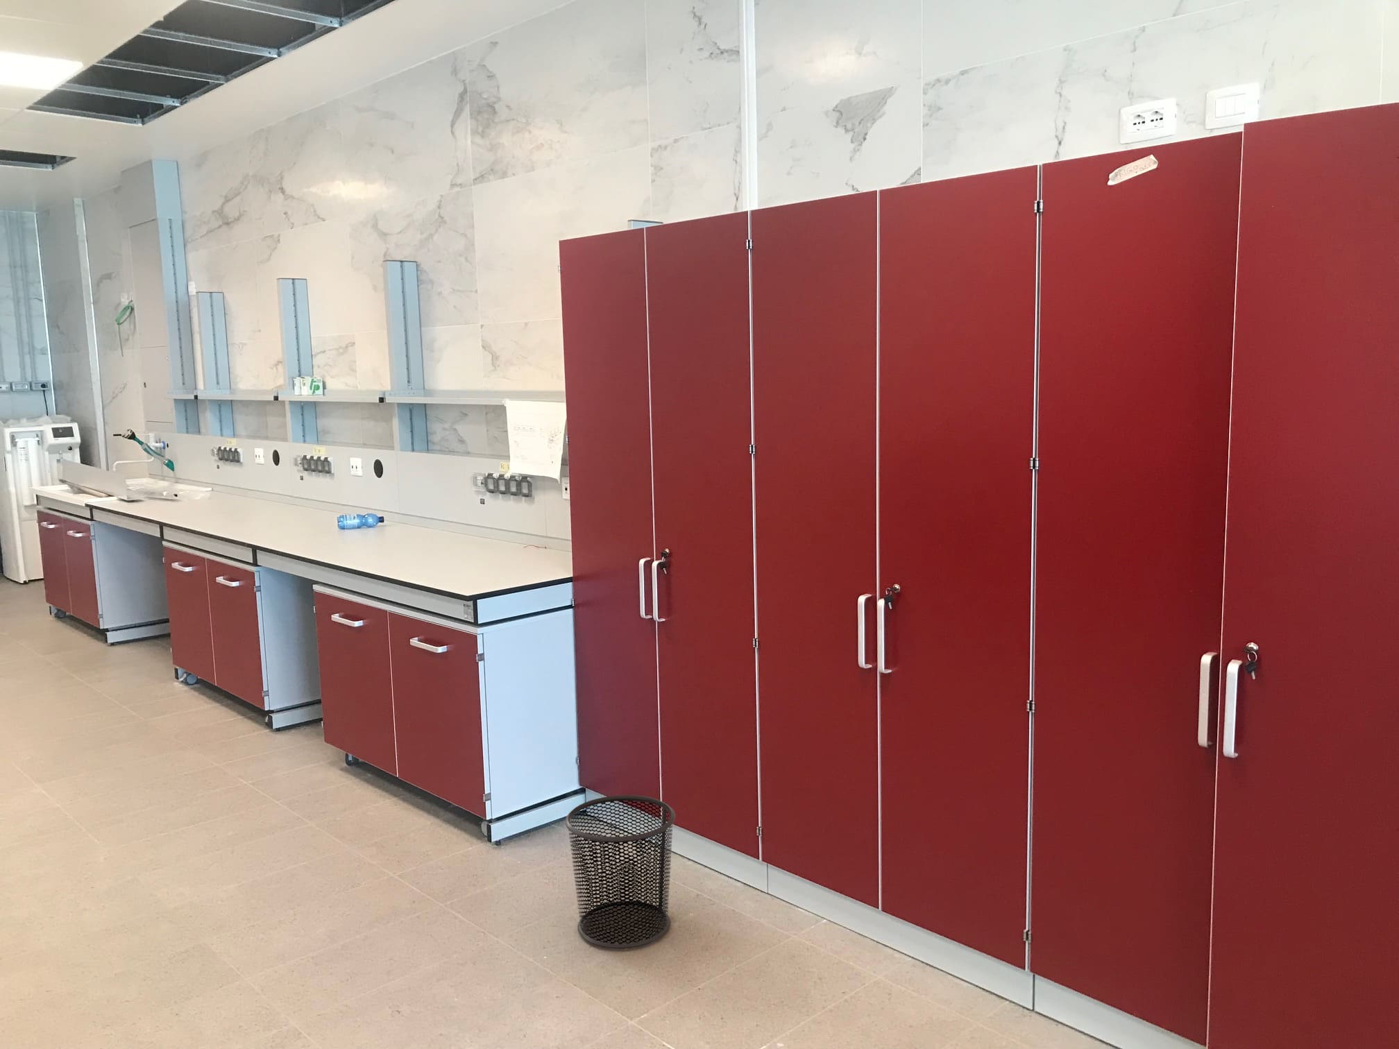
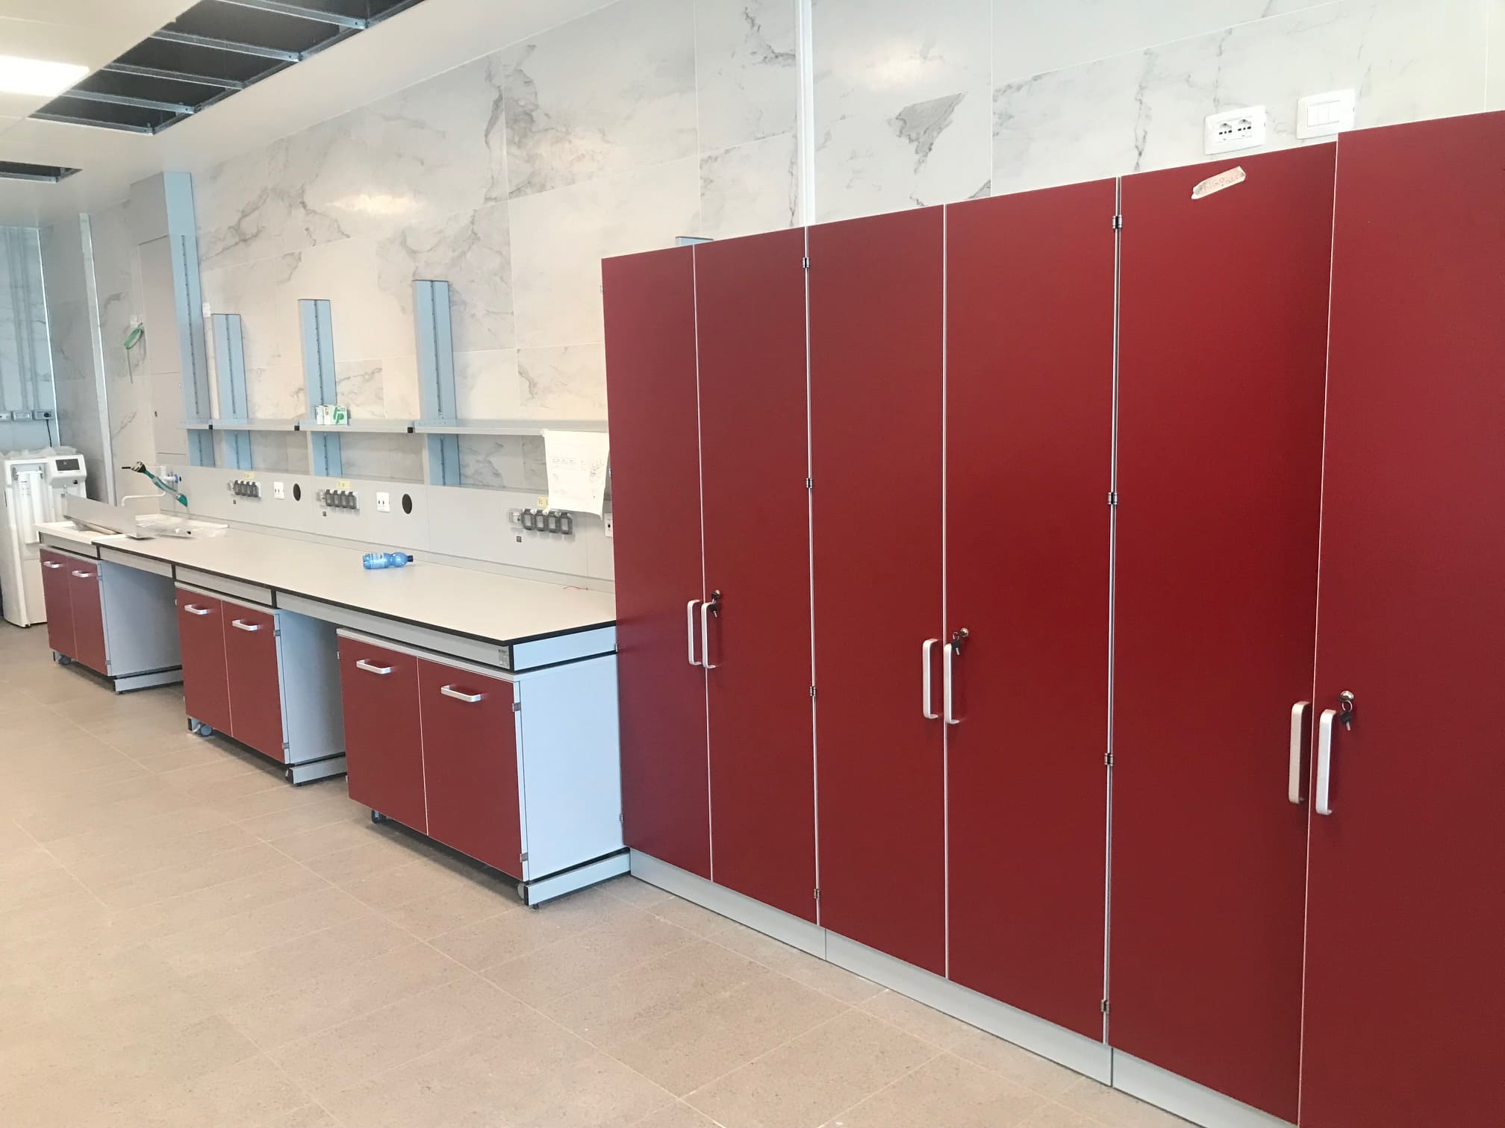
- waste bin [565,794,676,950]
